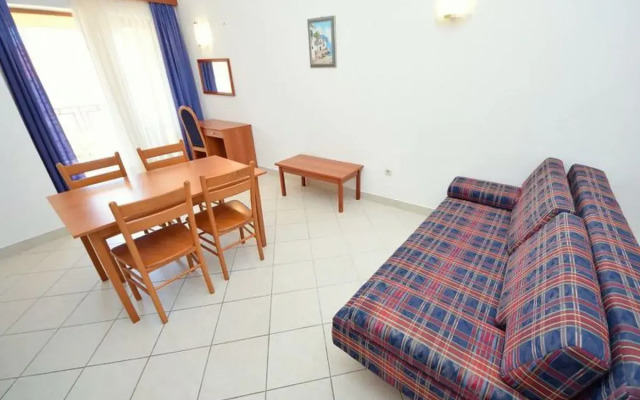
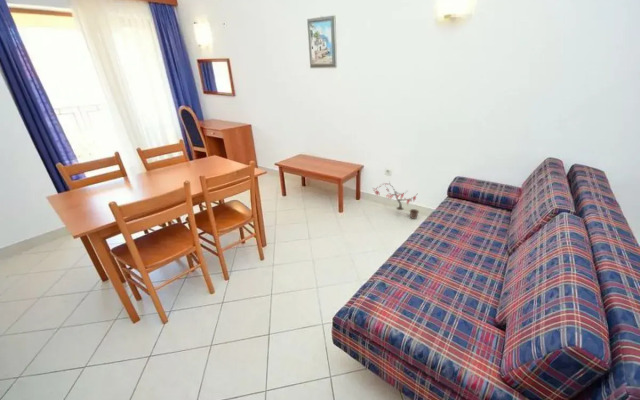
+ potted plant [372,180,420,220]
